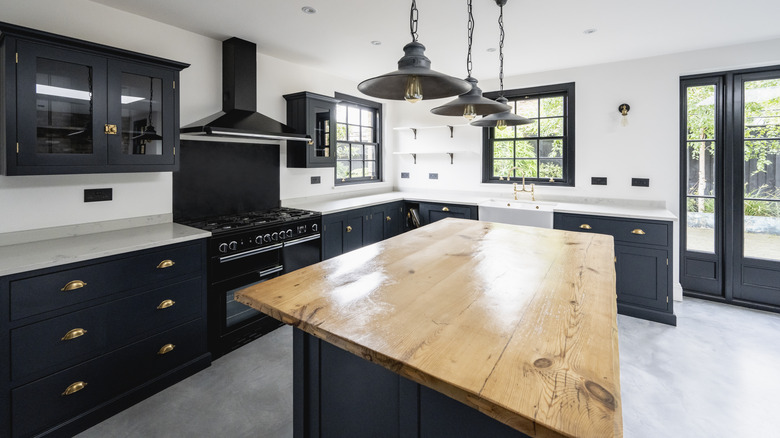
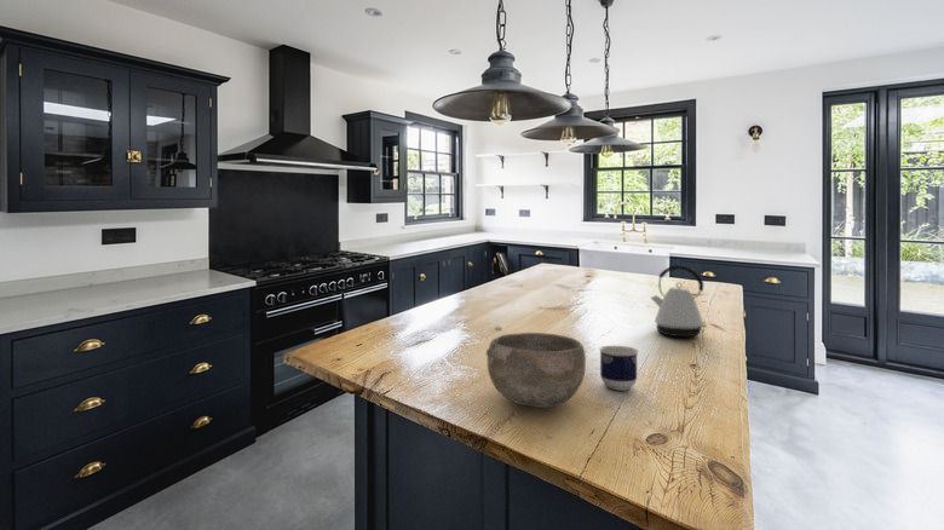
+ cup [598,345,639,392]
+ bowl [485,332,587,409]
+ kettle [650,264,708,338]
